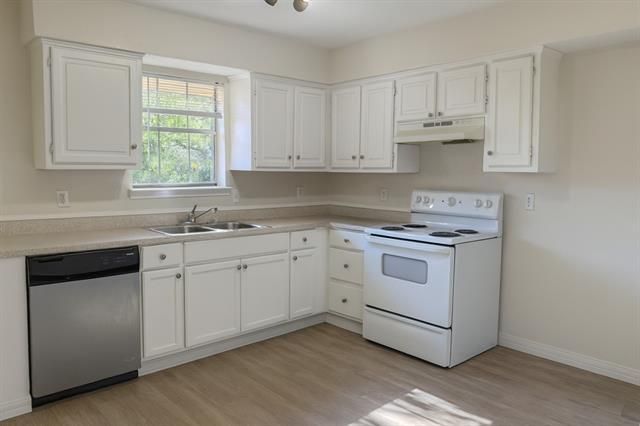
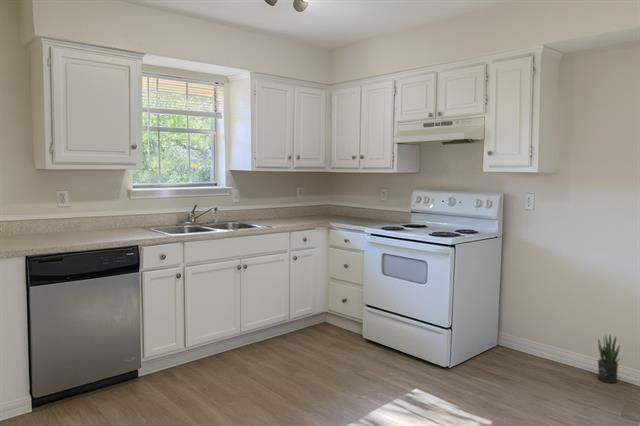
+ potted plant [597,333,621,384]
